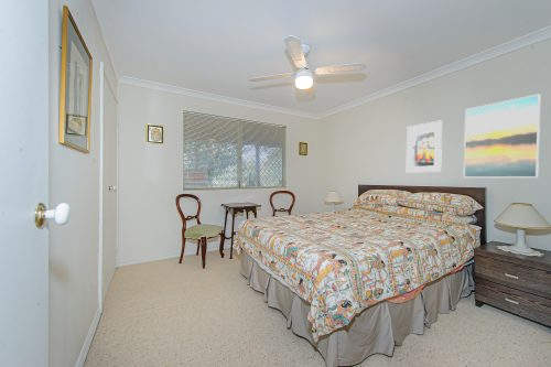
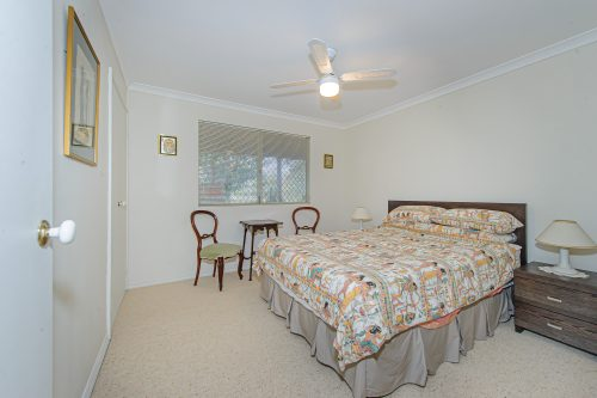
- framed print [406,120,443,173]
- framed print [463,93,541,179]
